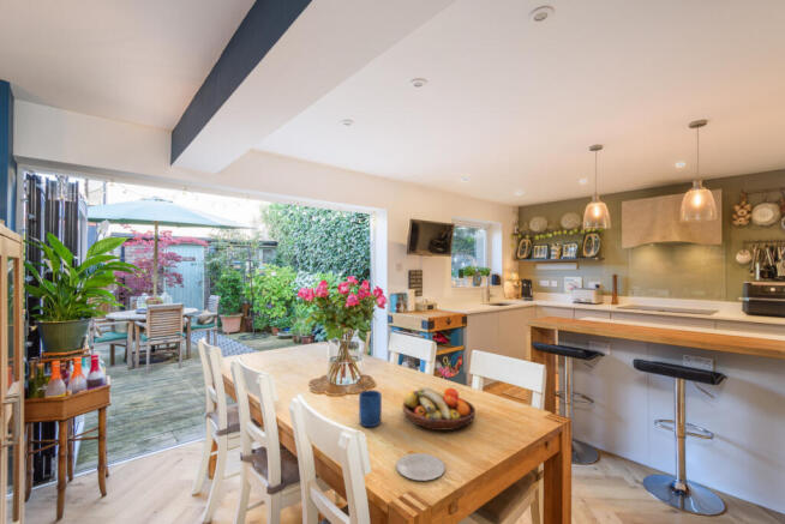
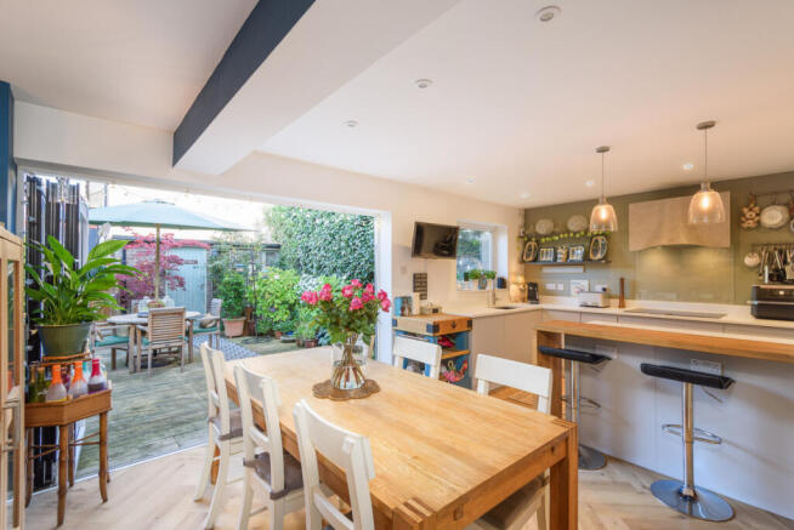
- plate [395,452,447,482]
- mug [358,389,383,428]
- fruit bowl [402,386,477,432]
